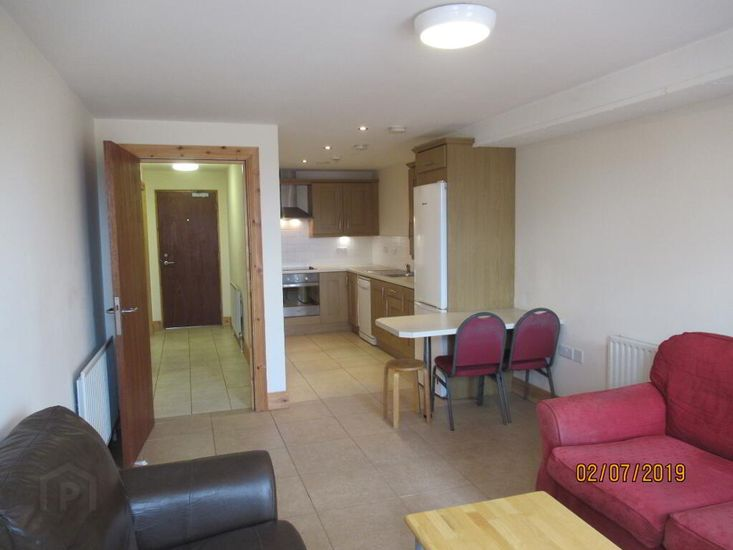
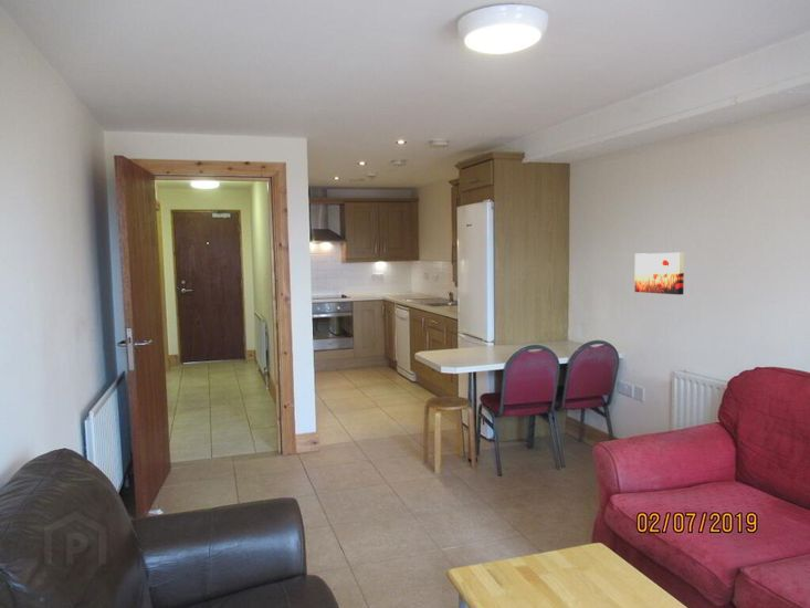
+ wall art [634,252,685,296]
